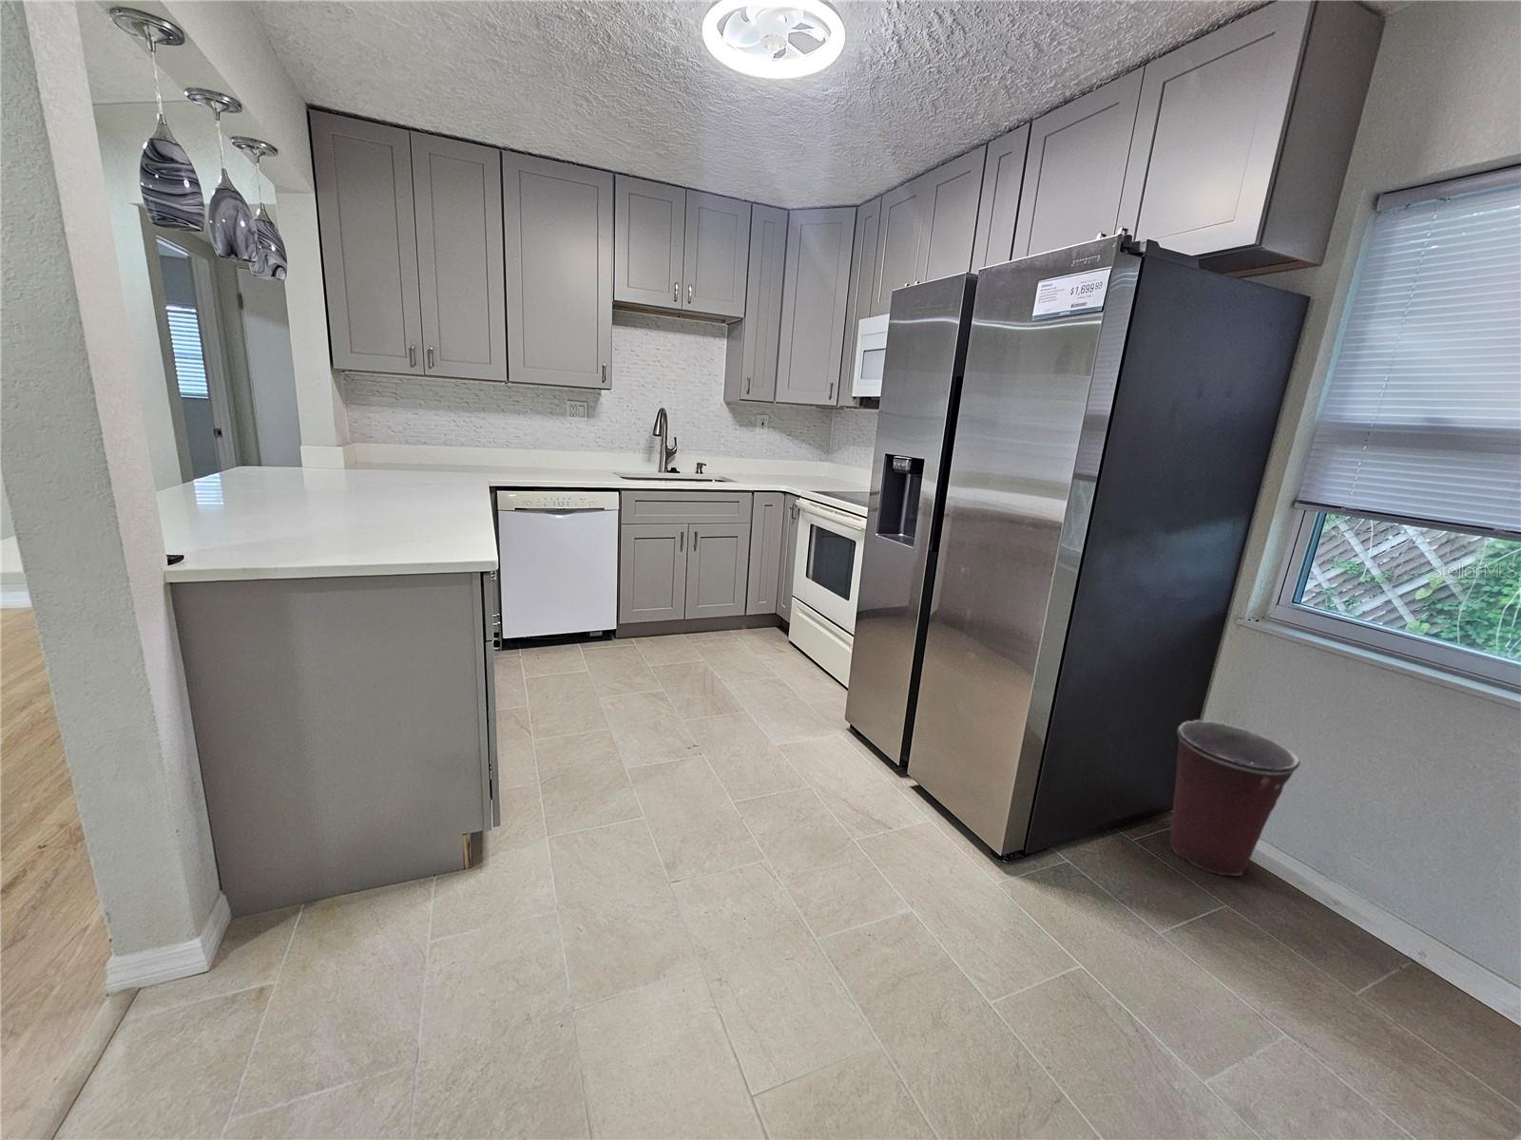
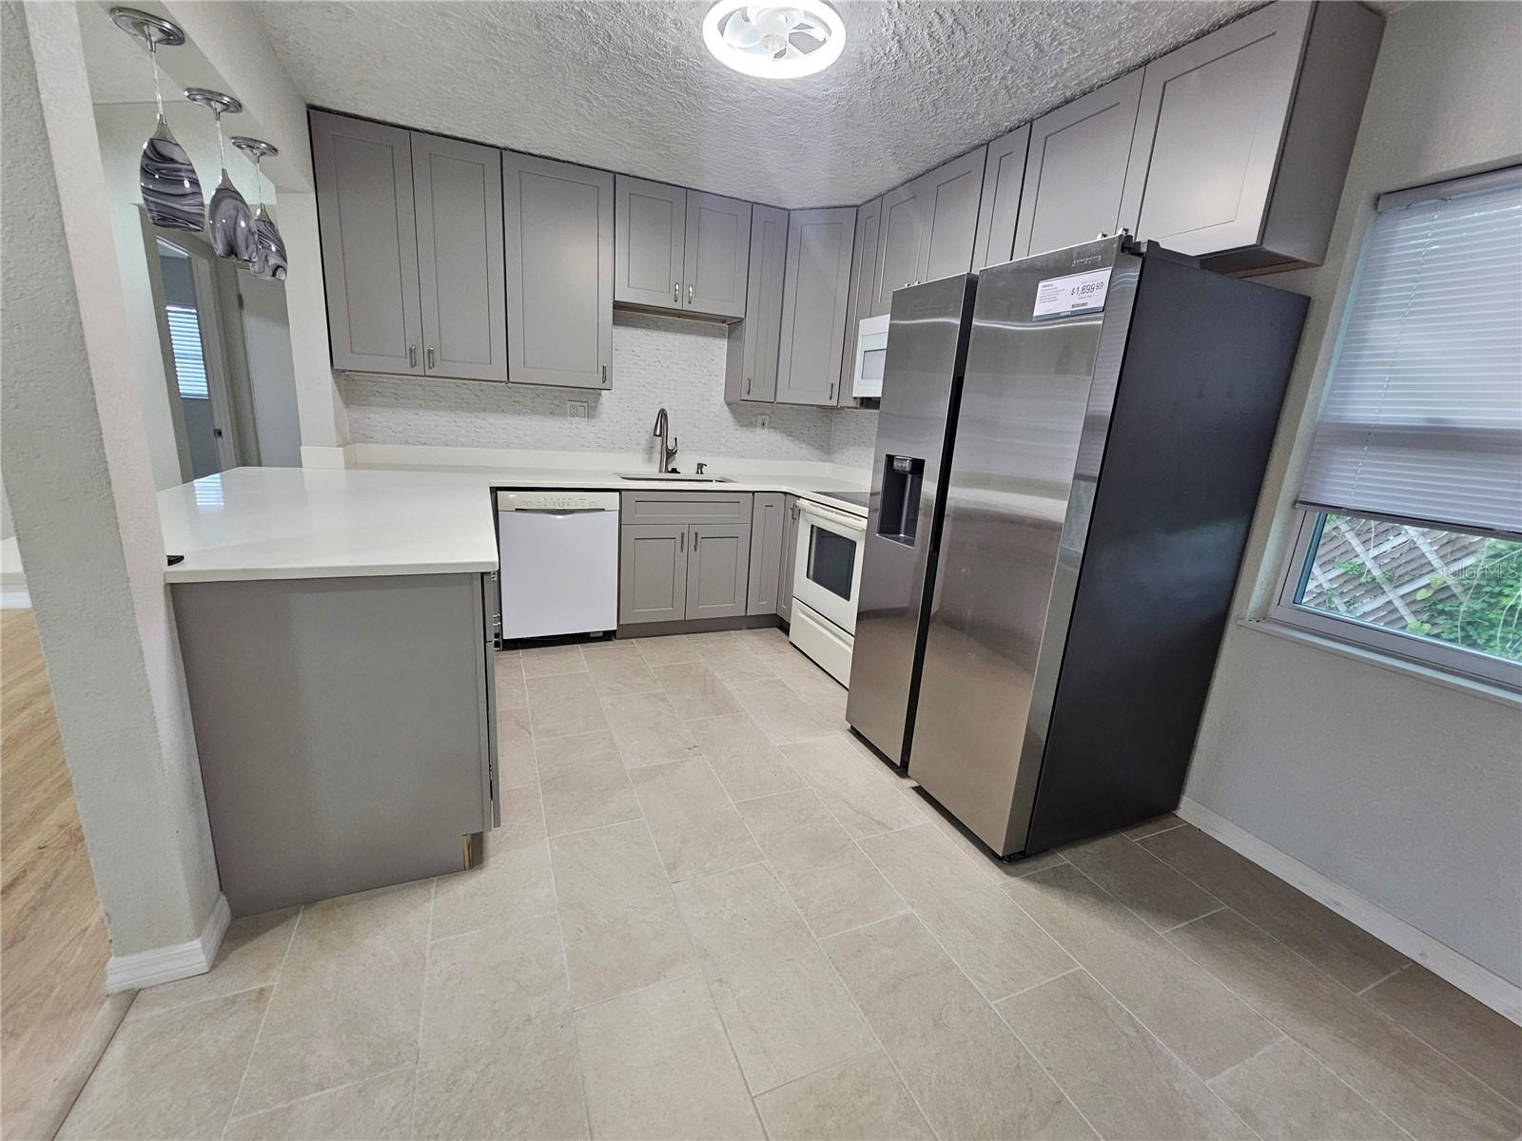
- trash bin [1169,720,1302,877]
